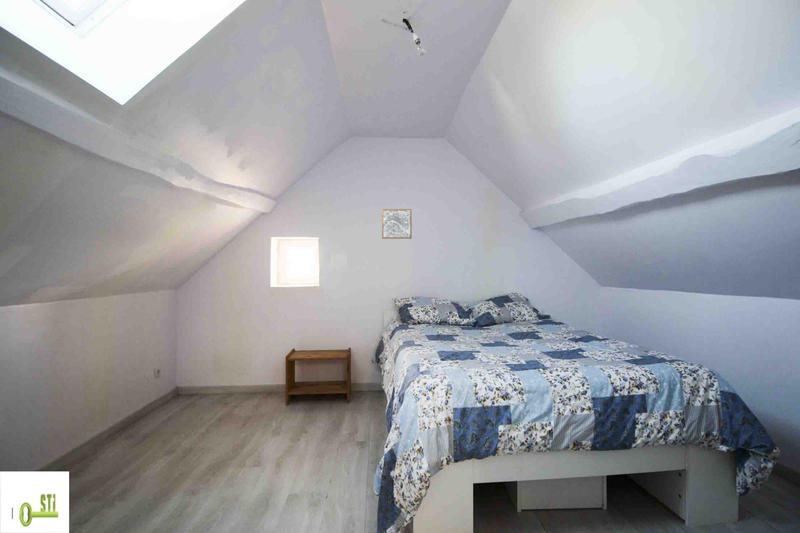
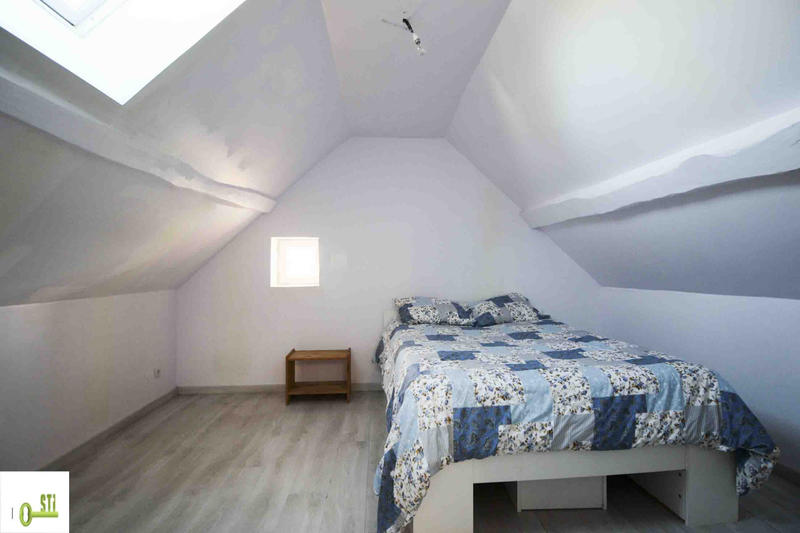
- wall art [381,208,413,240]
